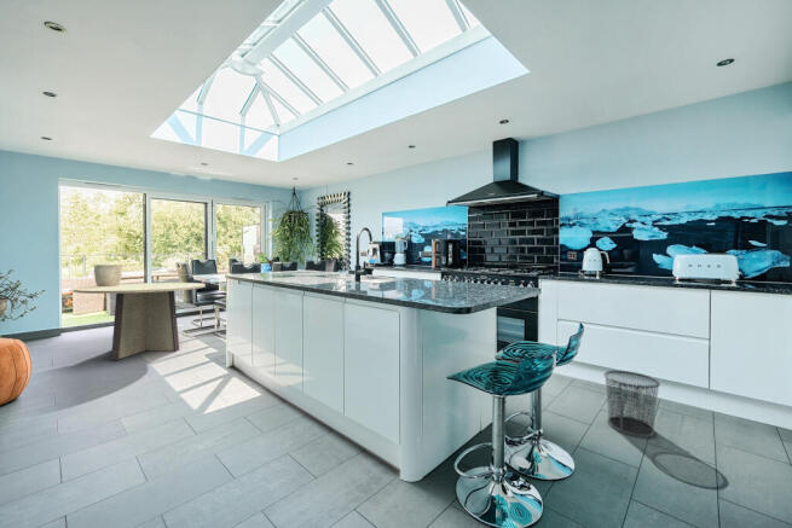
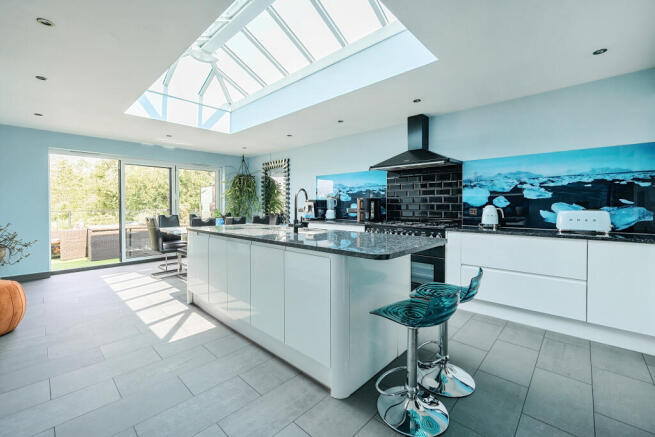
- dining table [73,282,207,361]
- waste bin [602,370,661,437]
- ceramic pot [92,263,123,286]
